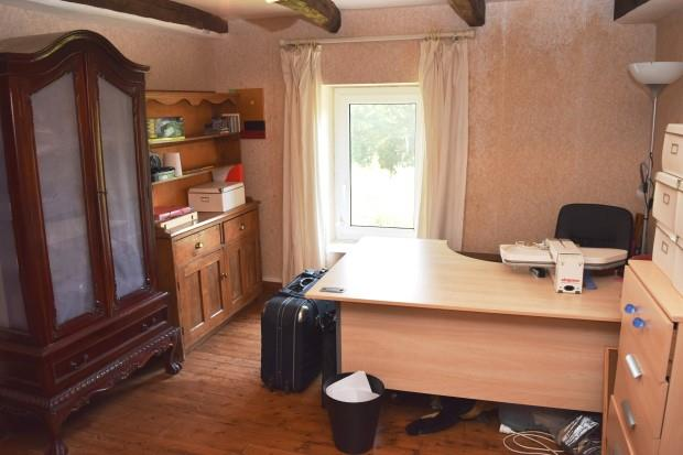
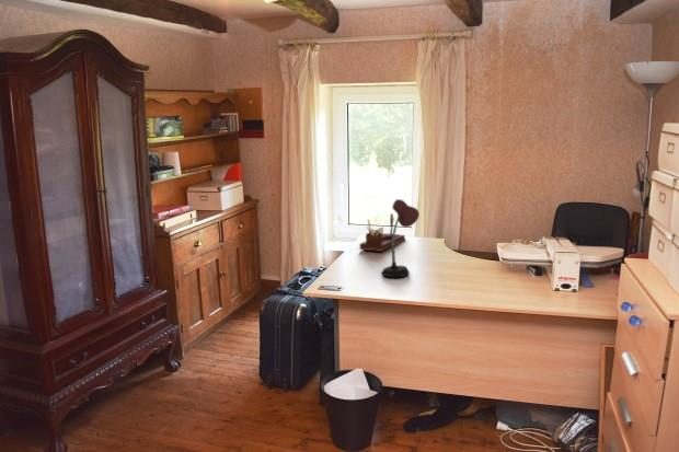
+ desk organizer [359,212,406,253]
+ desk lamp [381,198,421,278]
